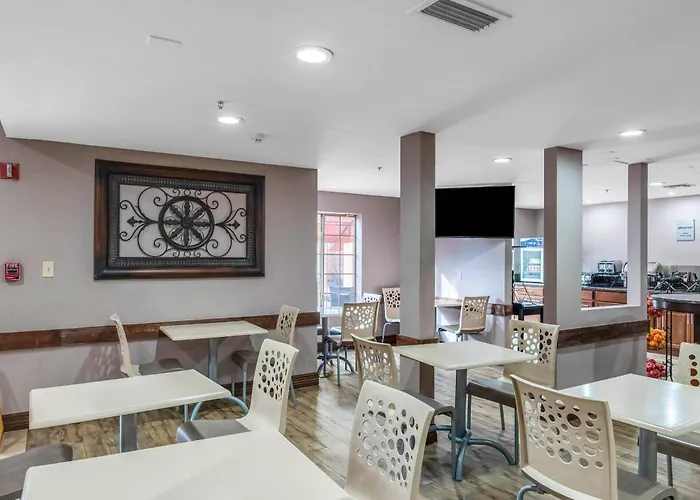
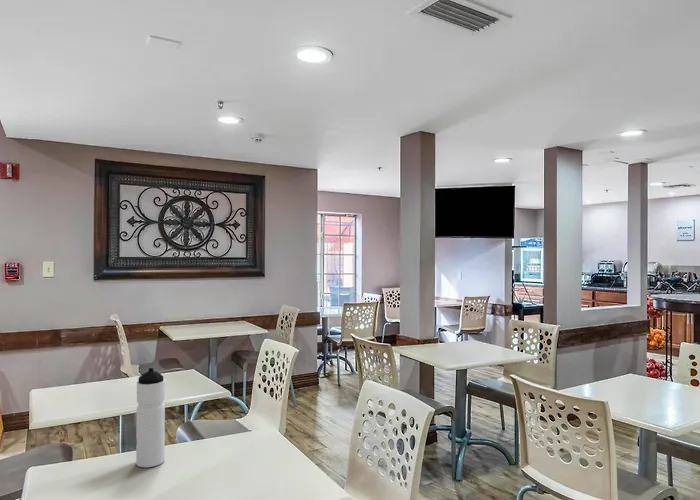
+ water bottle [135,367,166,468]
